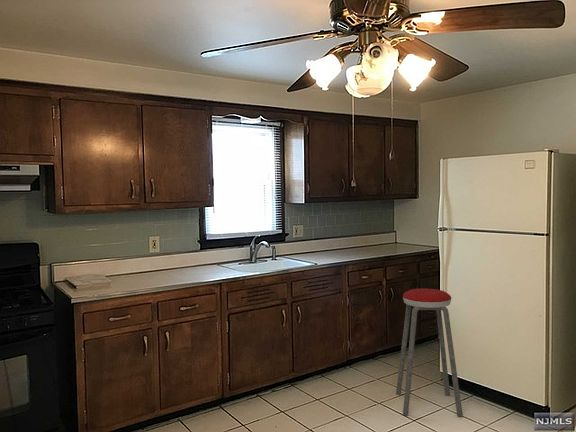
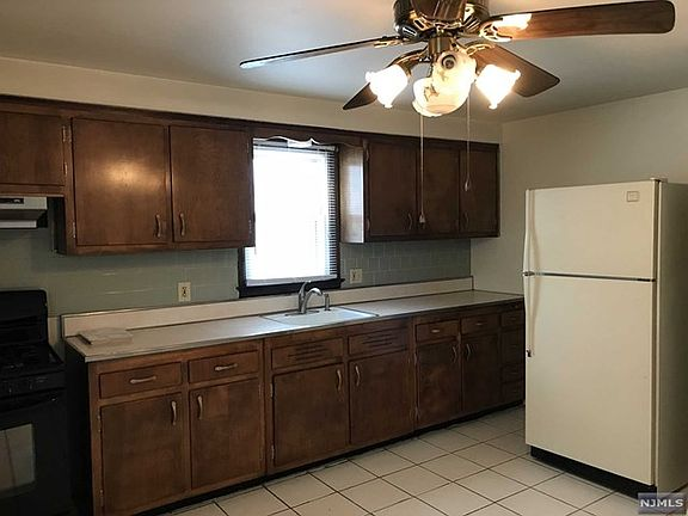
- music stool [395,287,464,418]
